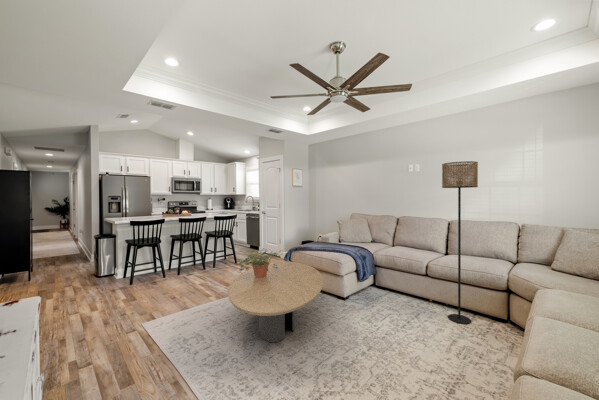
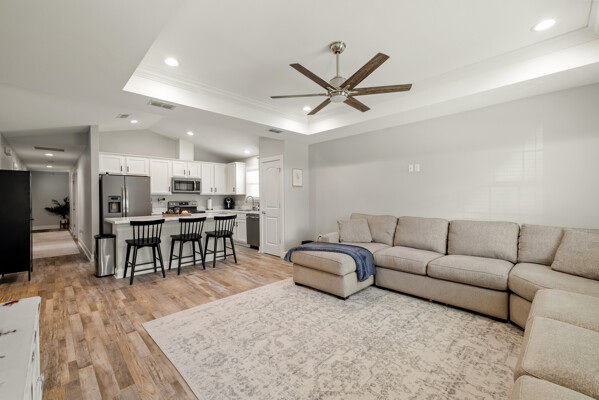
- coffee table [227,261,324,343]
- potted plant [235,247,284,278]
- floor lamp [441,160,479,325]
